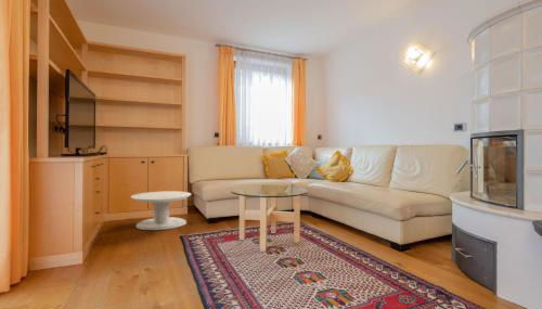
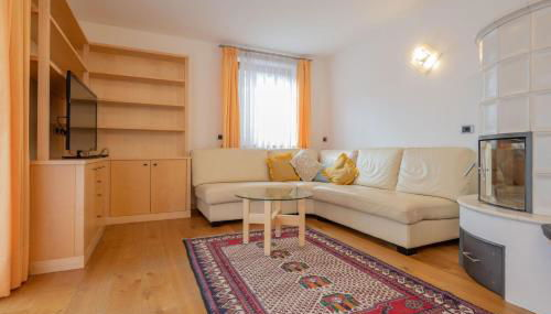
- side table [130,190,192,231]
